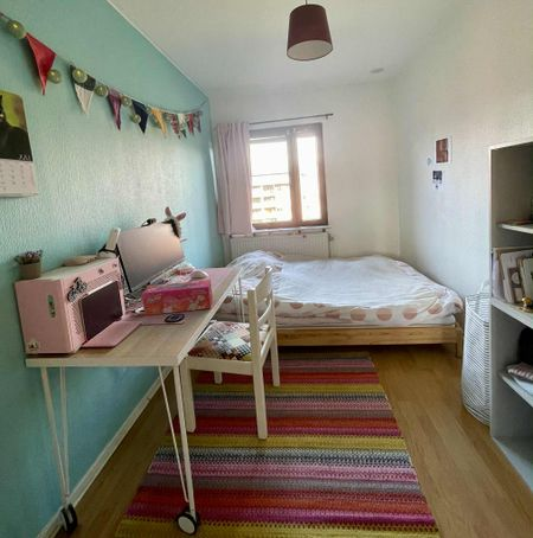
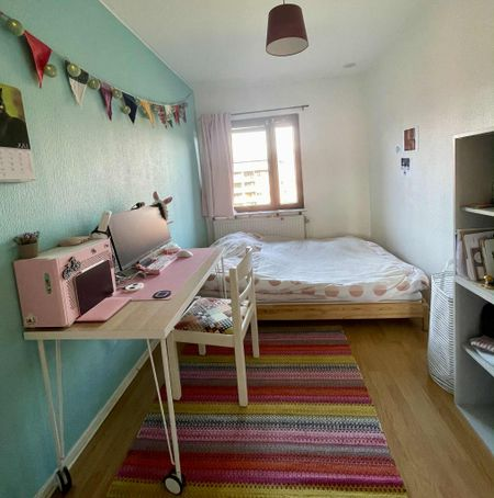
- tissue box [141,278,214,316]
